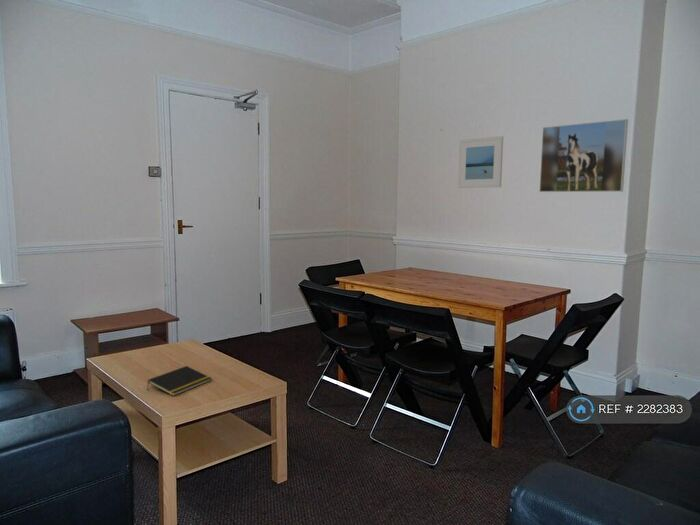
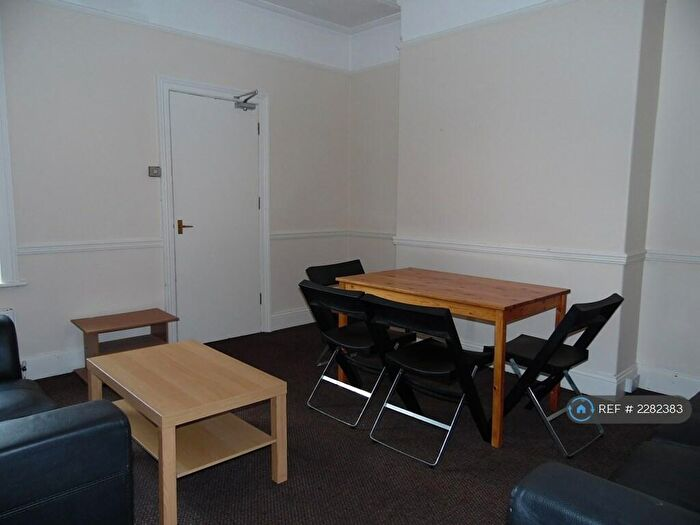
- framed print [457,135,504,189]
- notepad [146,365,212,397]
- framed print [538,118,629,193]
